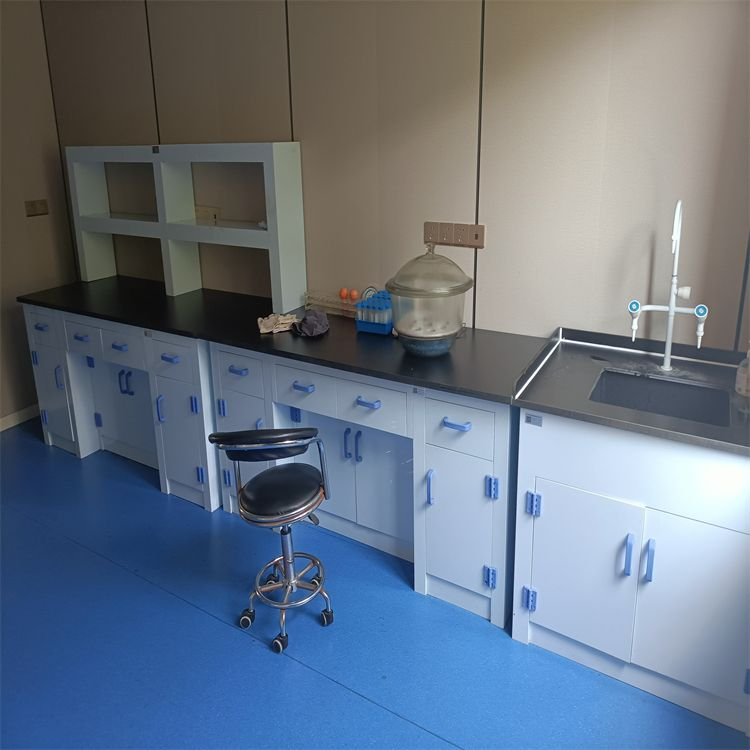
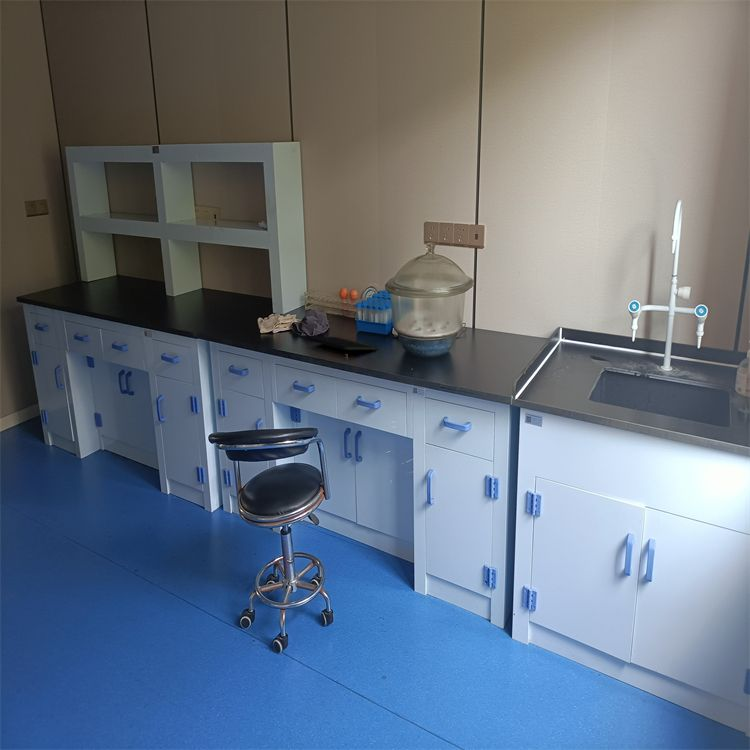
+ notepad [306,335,377,353]
